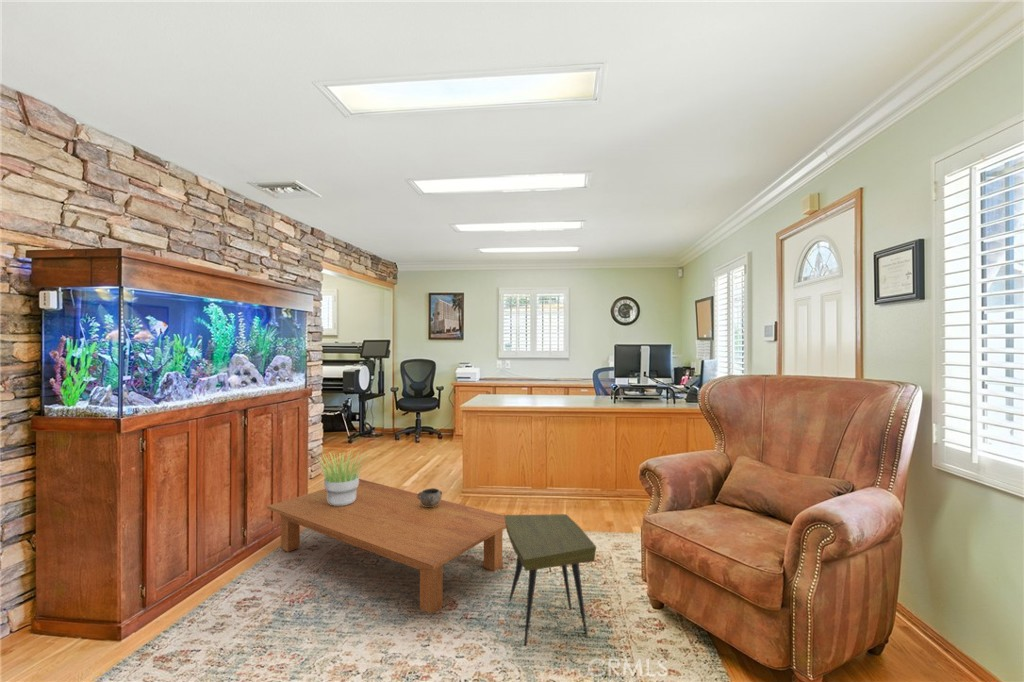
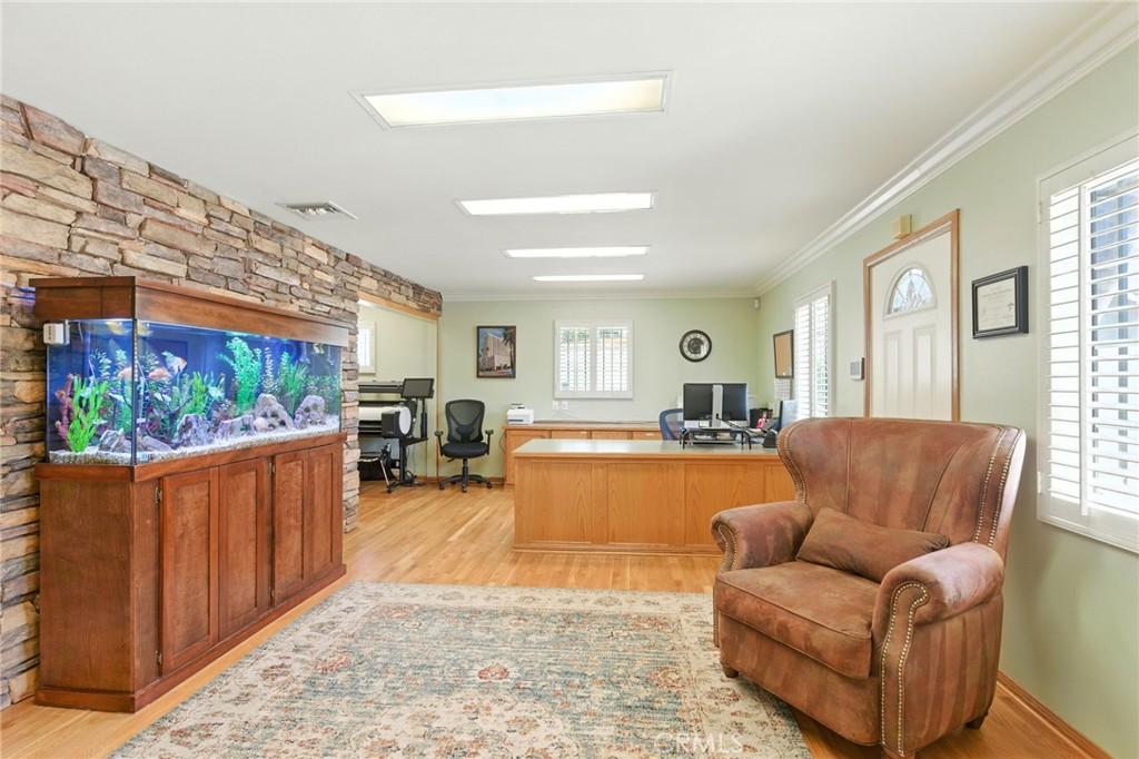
- side table [504,513,597,647]
- decorative bowl [417,487,443,507]
- potted plant [314,450,369,506]
- coffee table [266,478,506,615]
